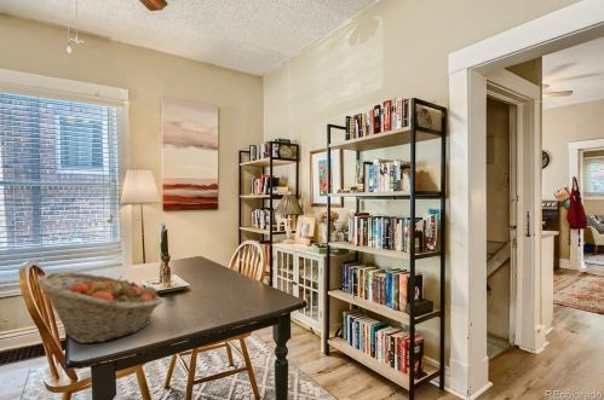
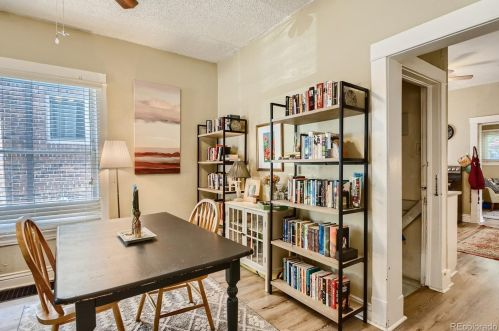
- fruit basket [35,271,163,344]
